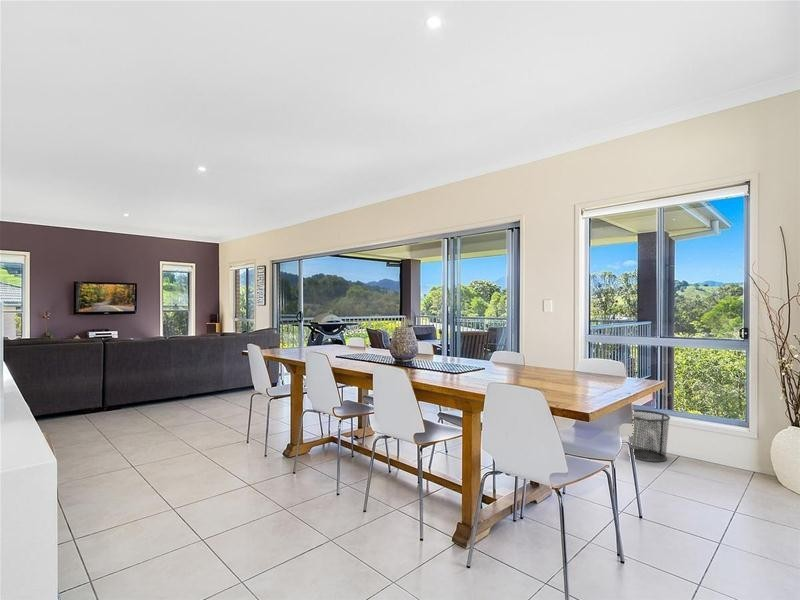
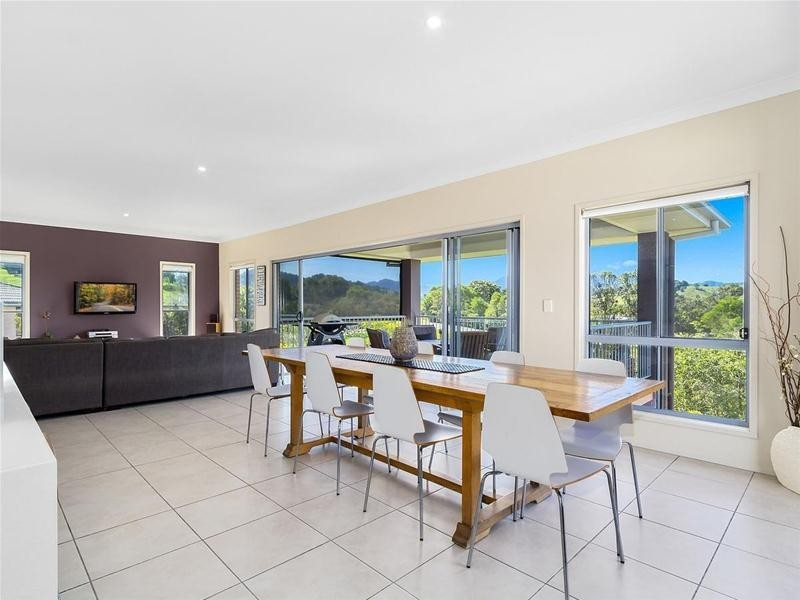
- waste bin [627,409,671,463]
